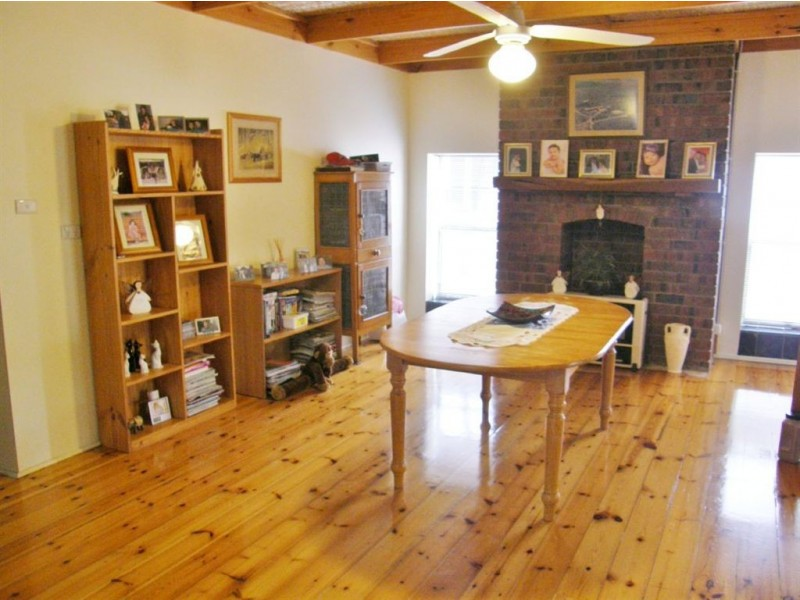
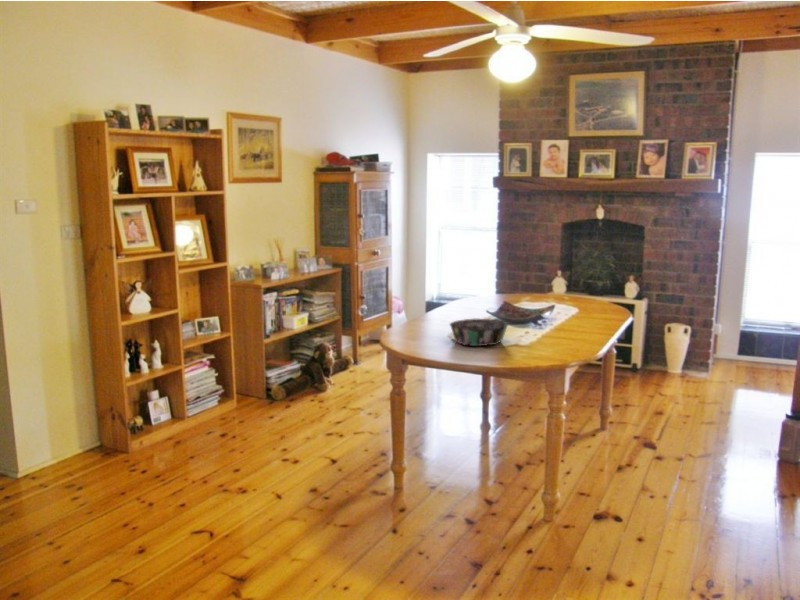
+ decorative bowl [449,318,509,347]
